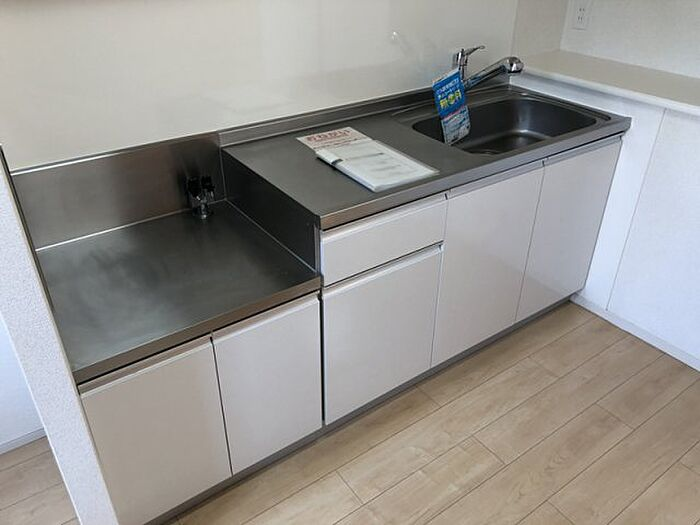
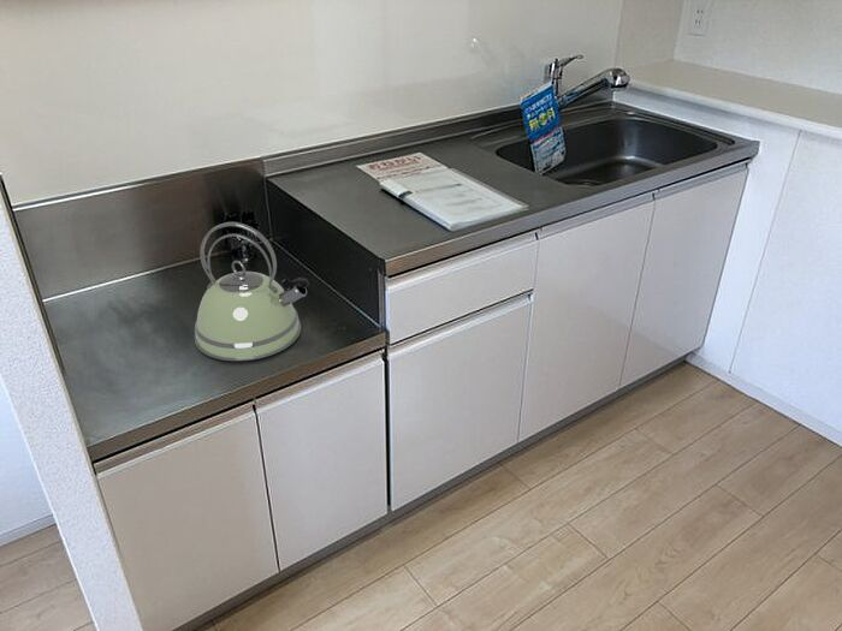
+ kettle [194,221,309,362]
